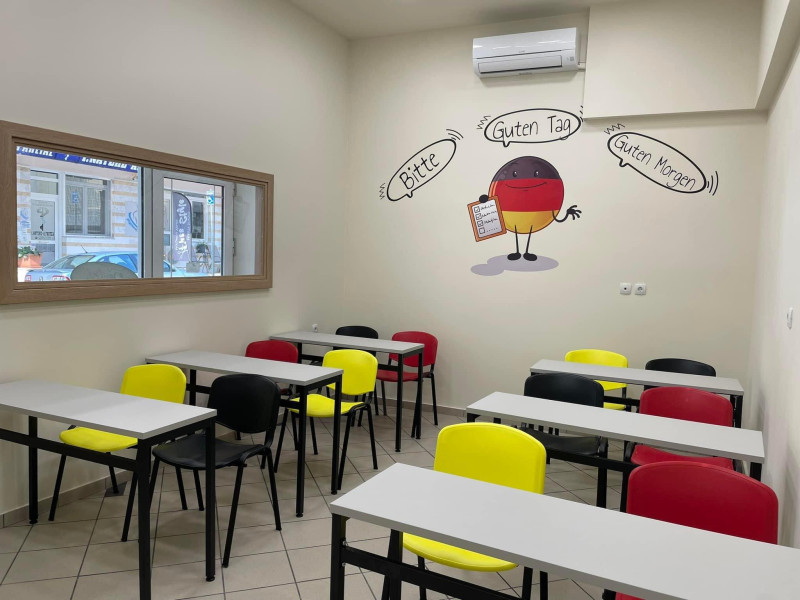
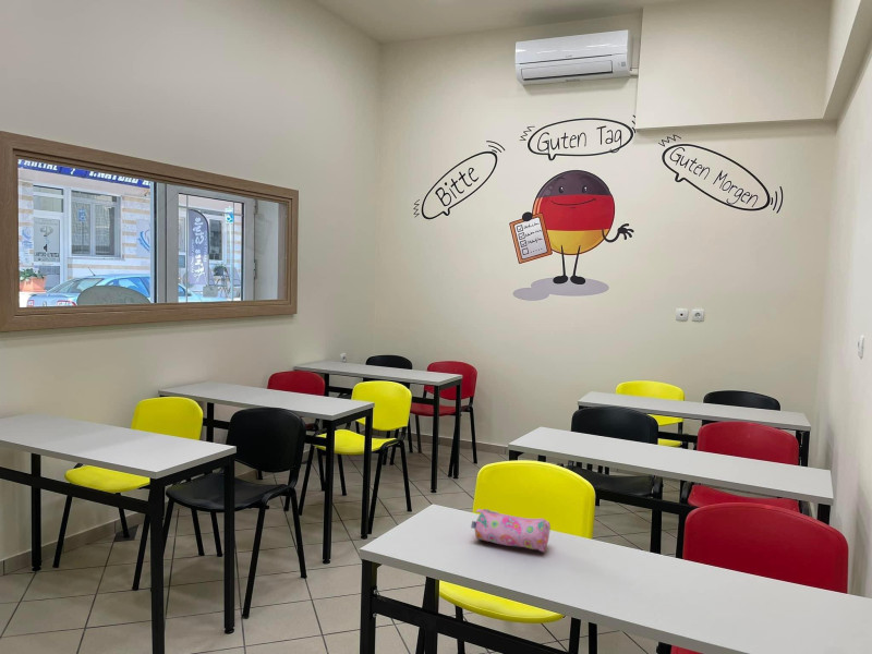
+ pencil case [470,508,552,553]
